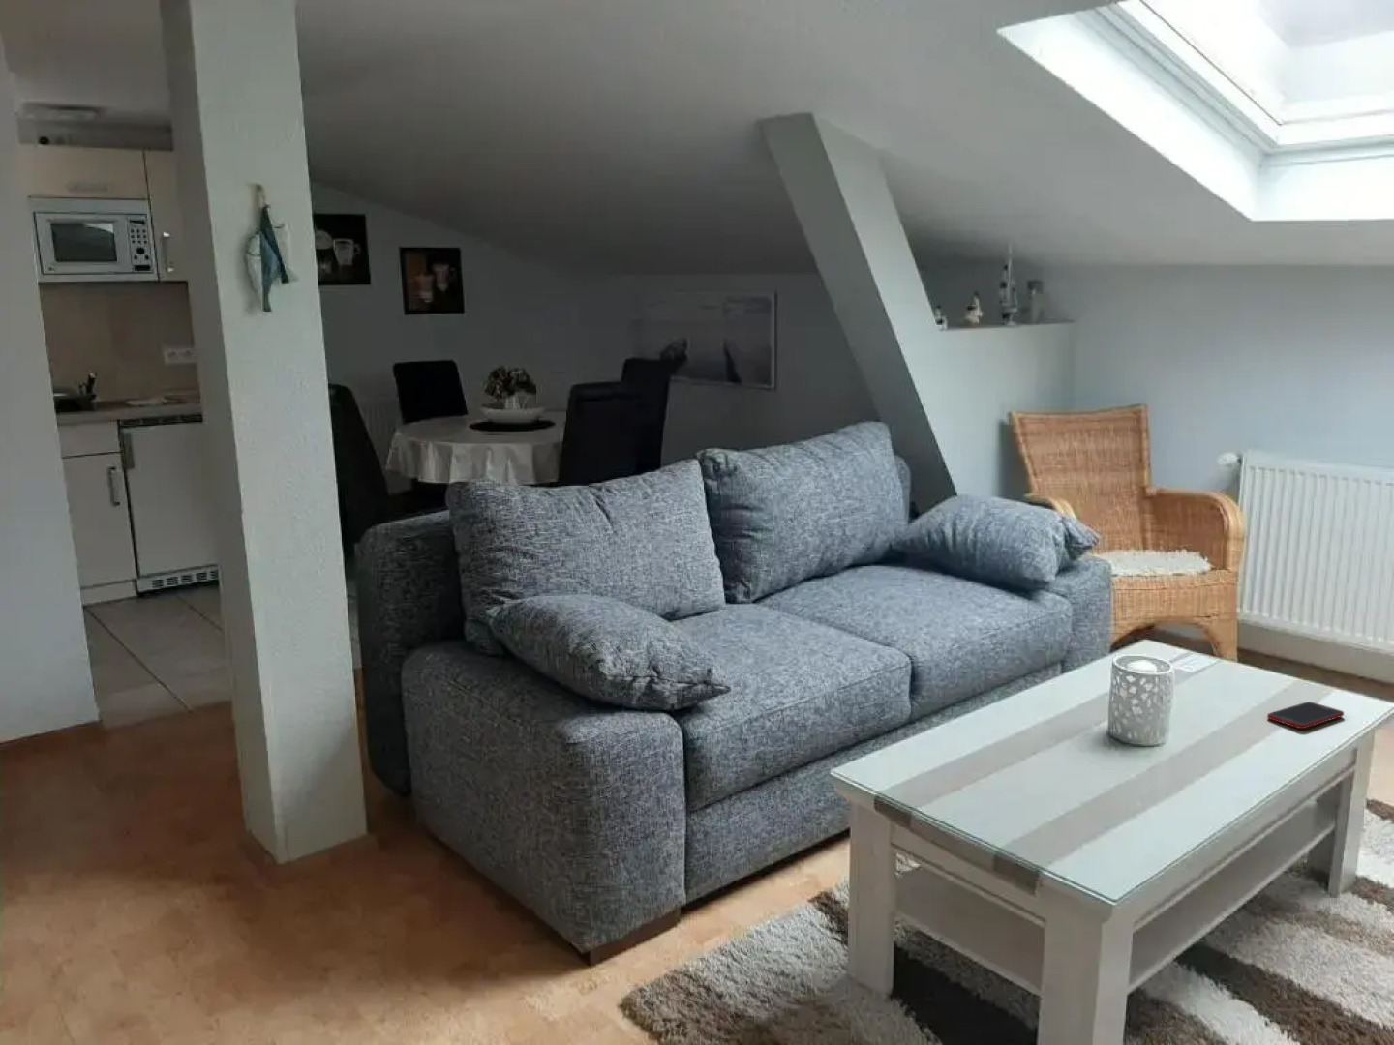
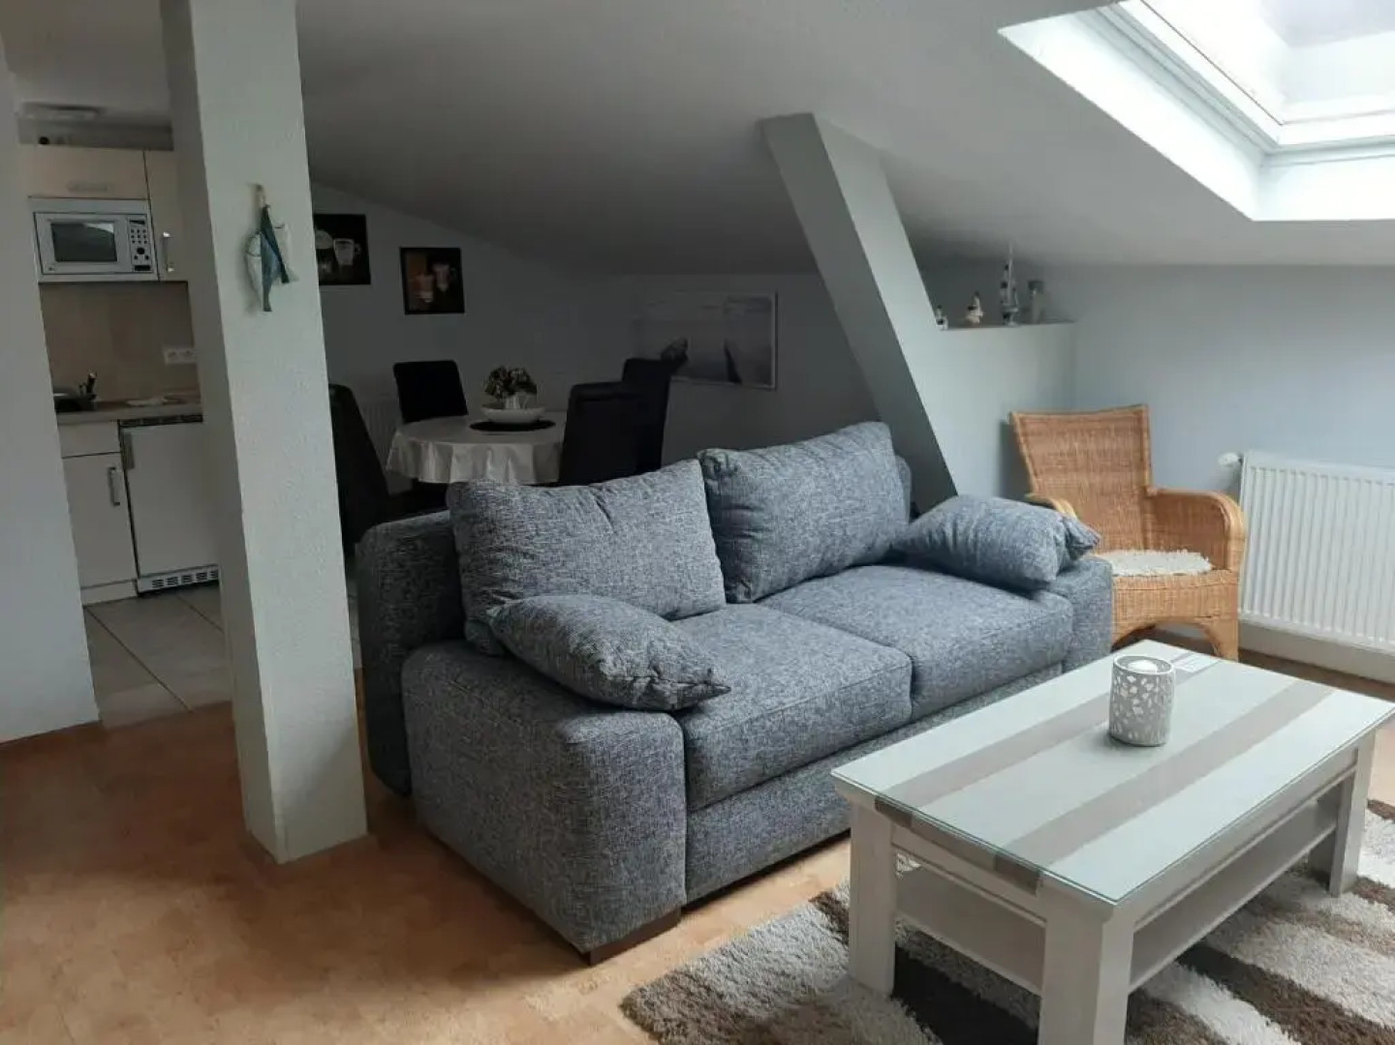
- cell phone [1267,700,1345,730]
